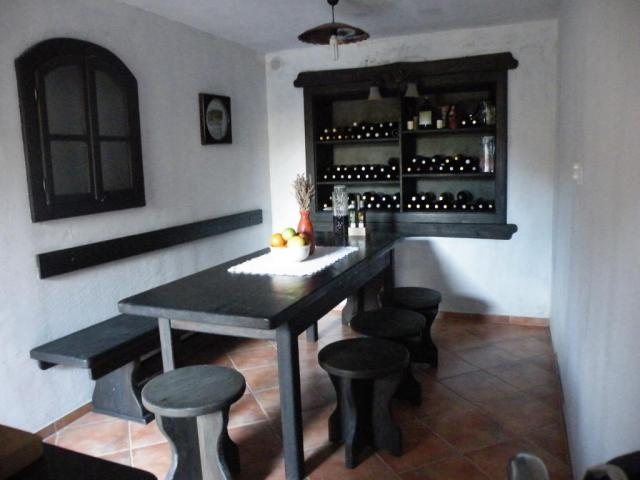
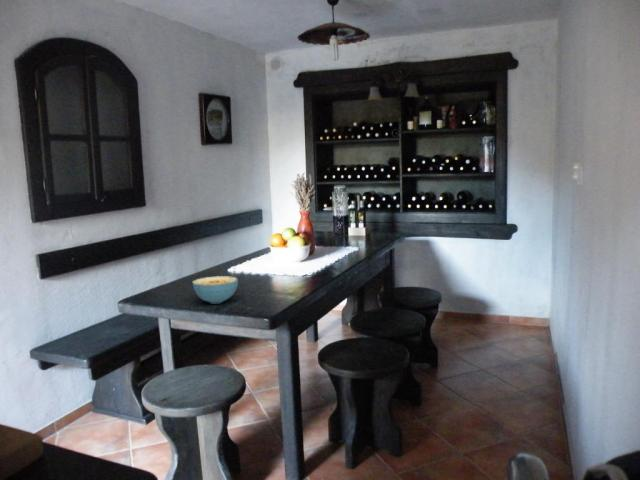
+ cereal bowl [191,275,239,305]
